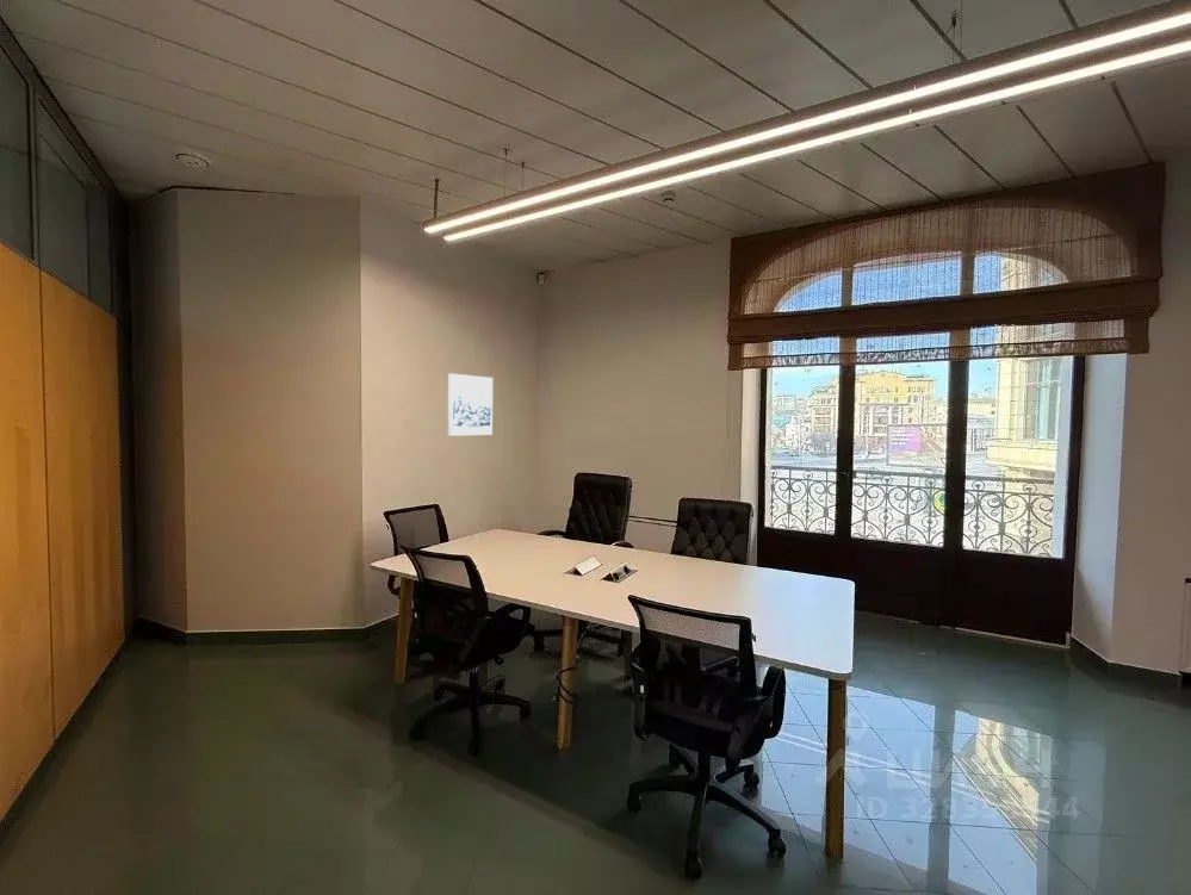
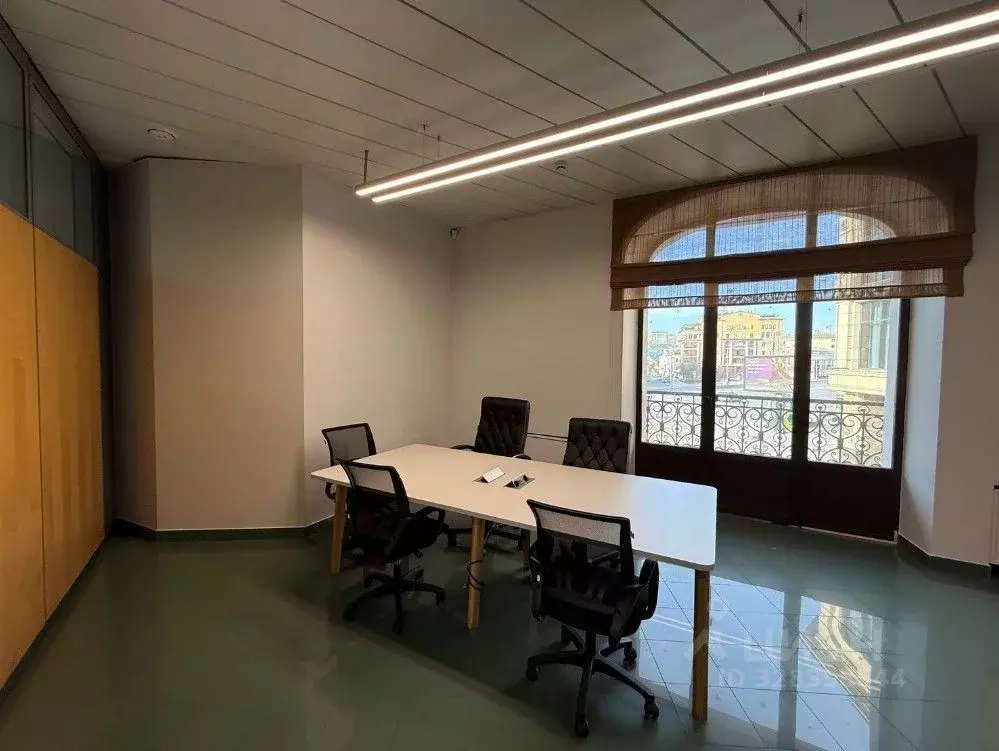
- wall art [447,373,494,437]
